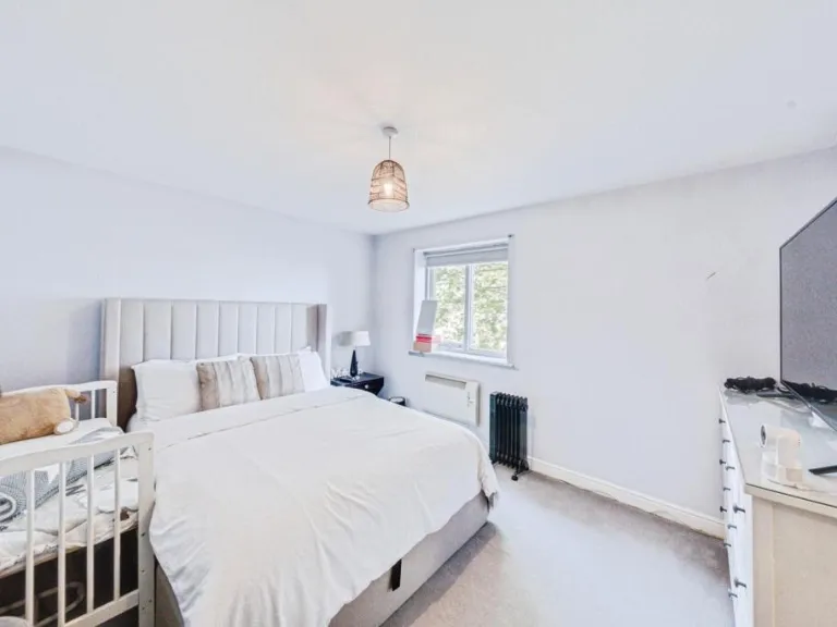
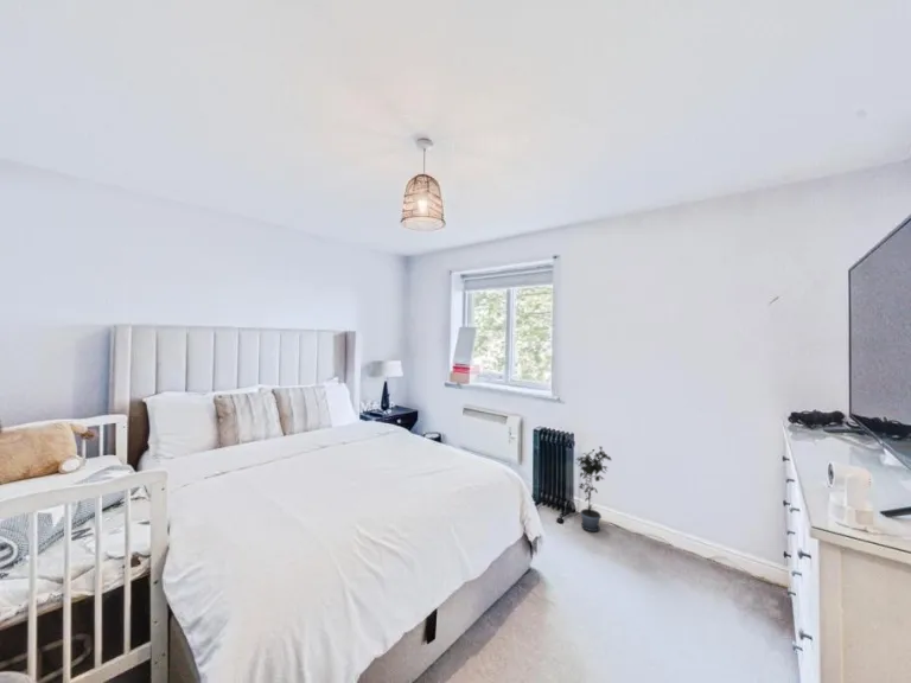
+ potted plant [573,446,612,532]
